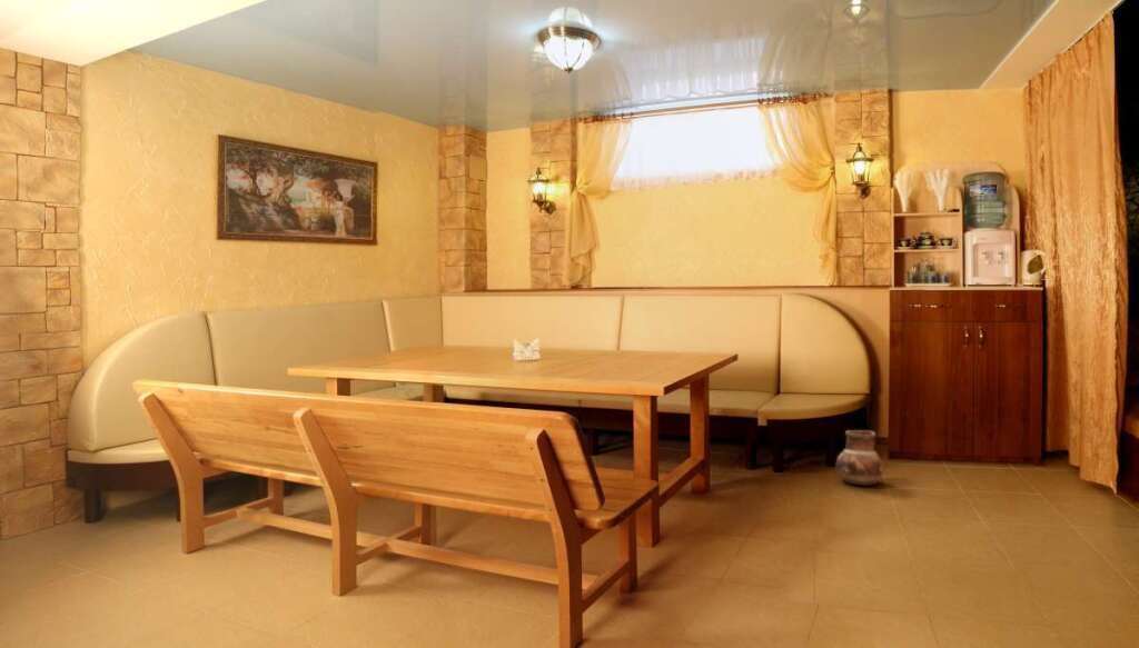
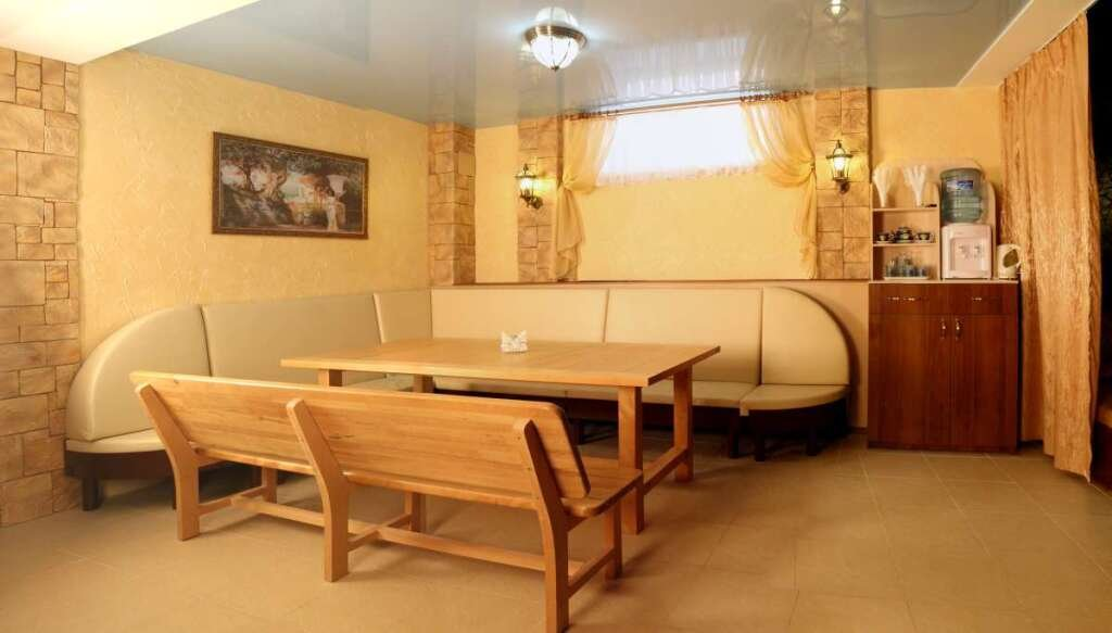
- ceramic pot [834,429,884,487]
